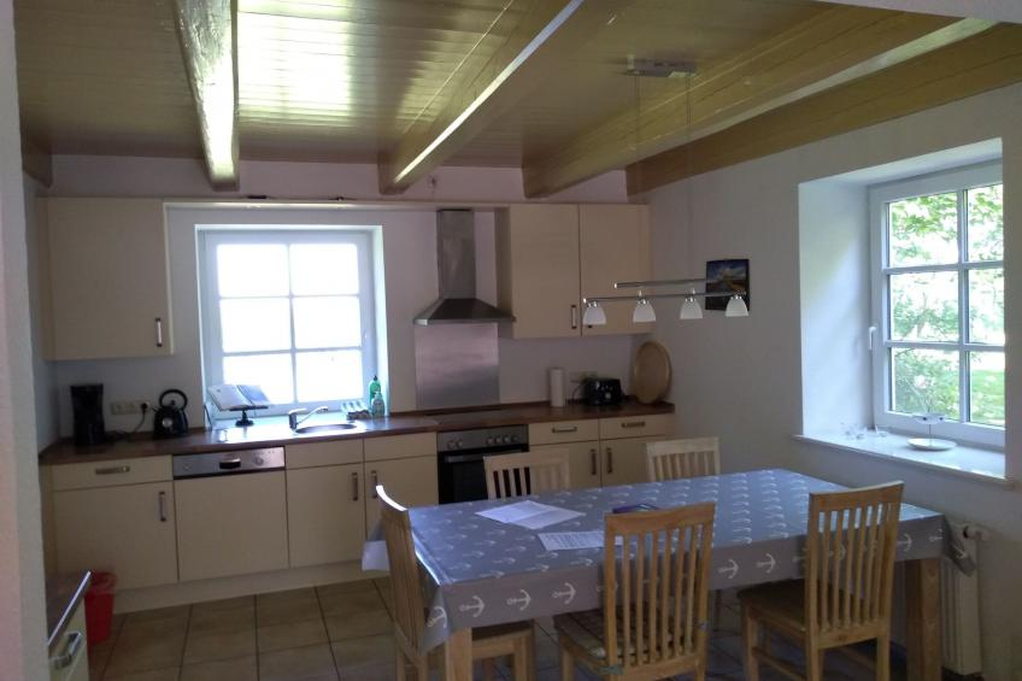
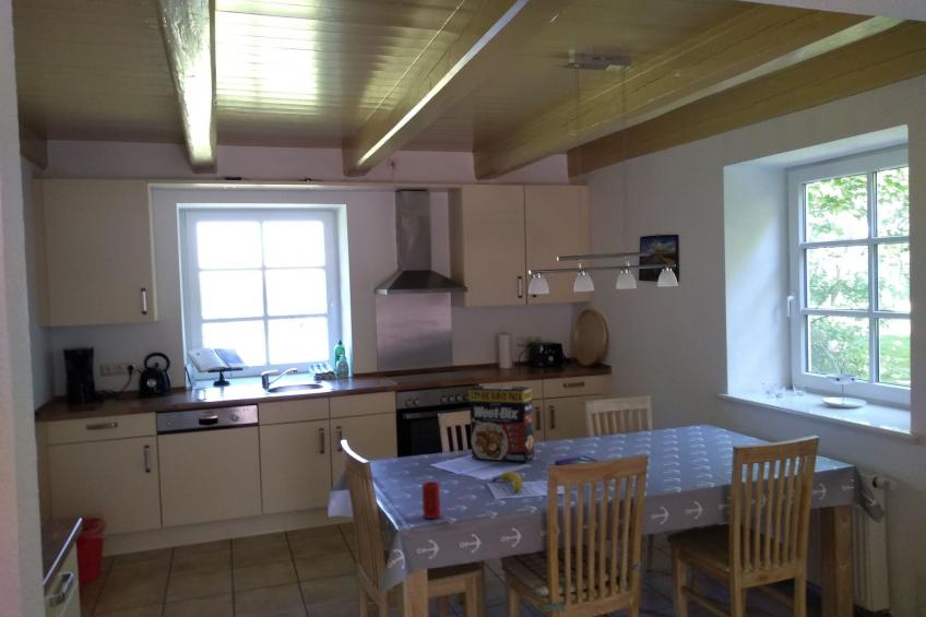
+ cup [422,480,441,520]
+ cereal box [467,384,535,463]
+ fruit [491,471,523,494]
